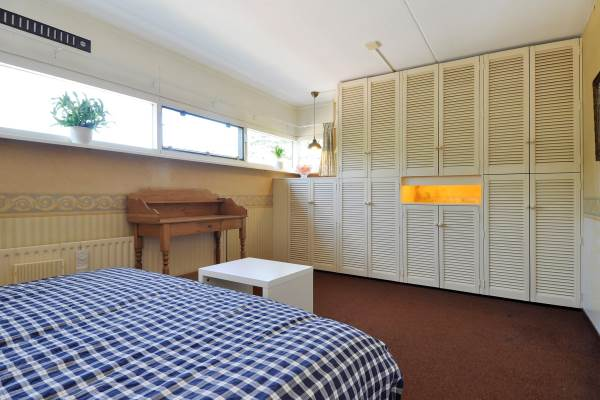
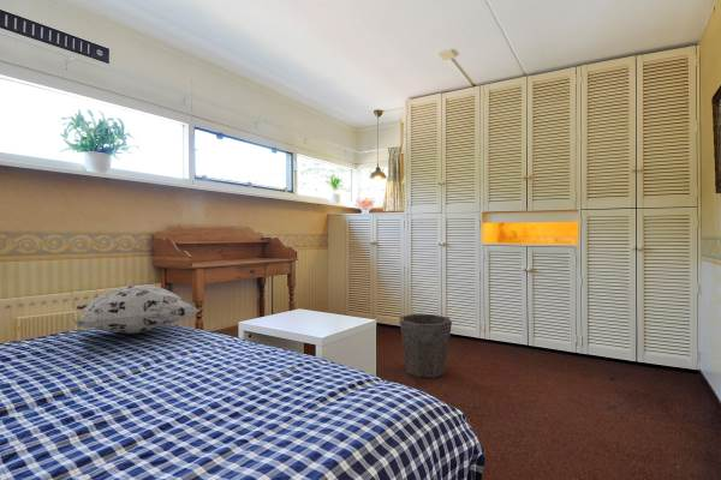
+ waste bin [399,313,453,378]
+ decorative pillow [71,284,199,335]
